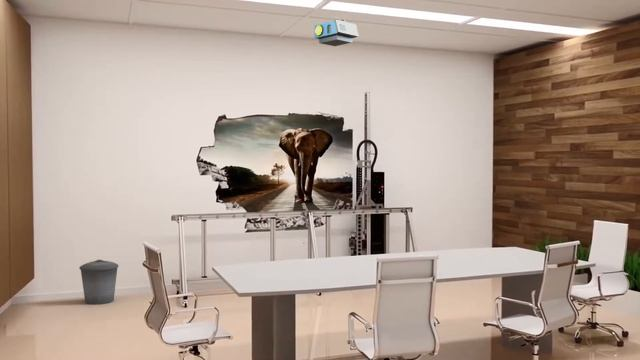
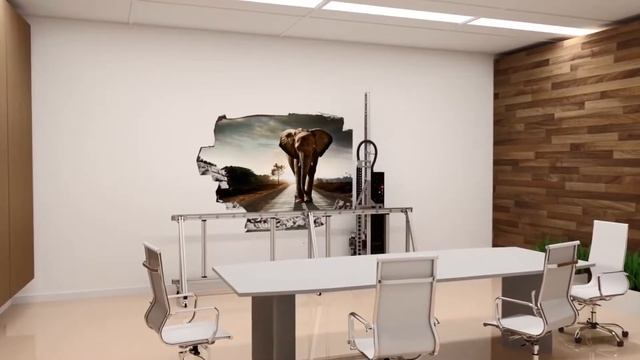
- projector [314,19,359,47]
- trash can [78,259,120,305]
